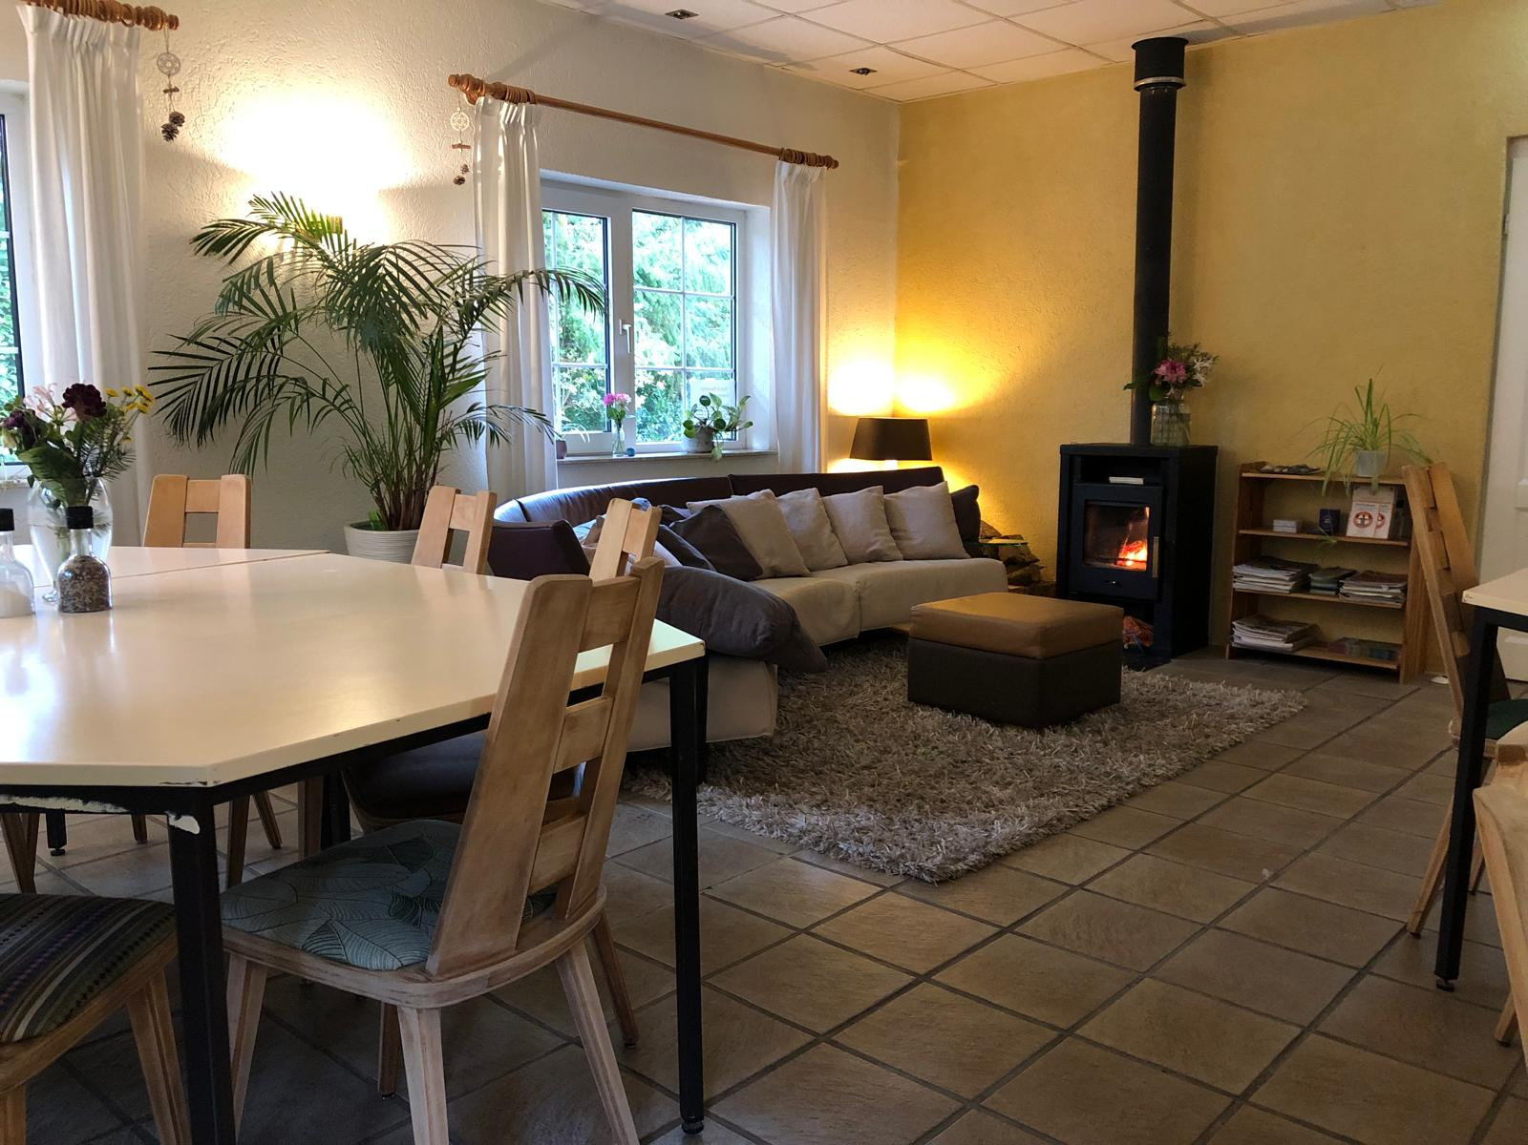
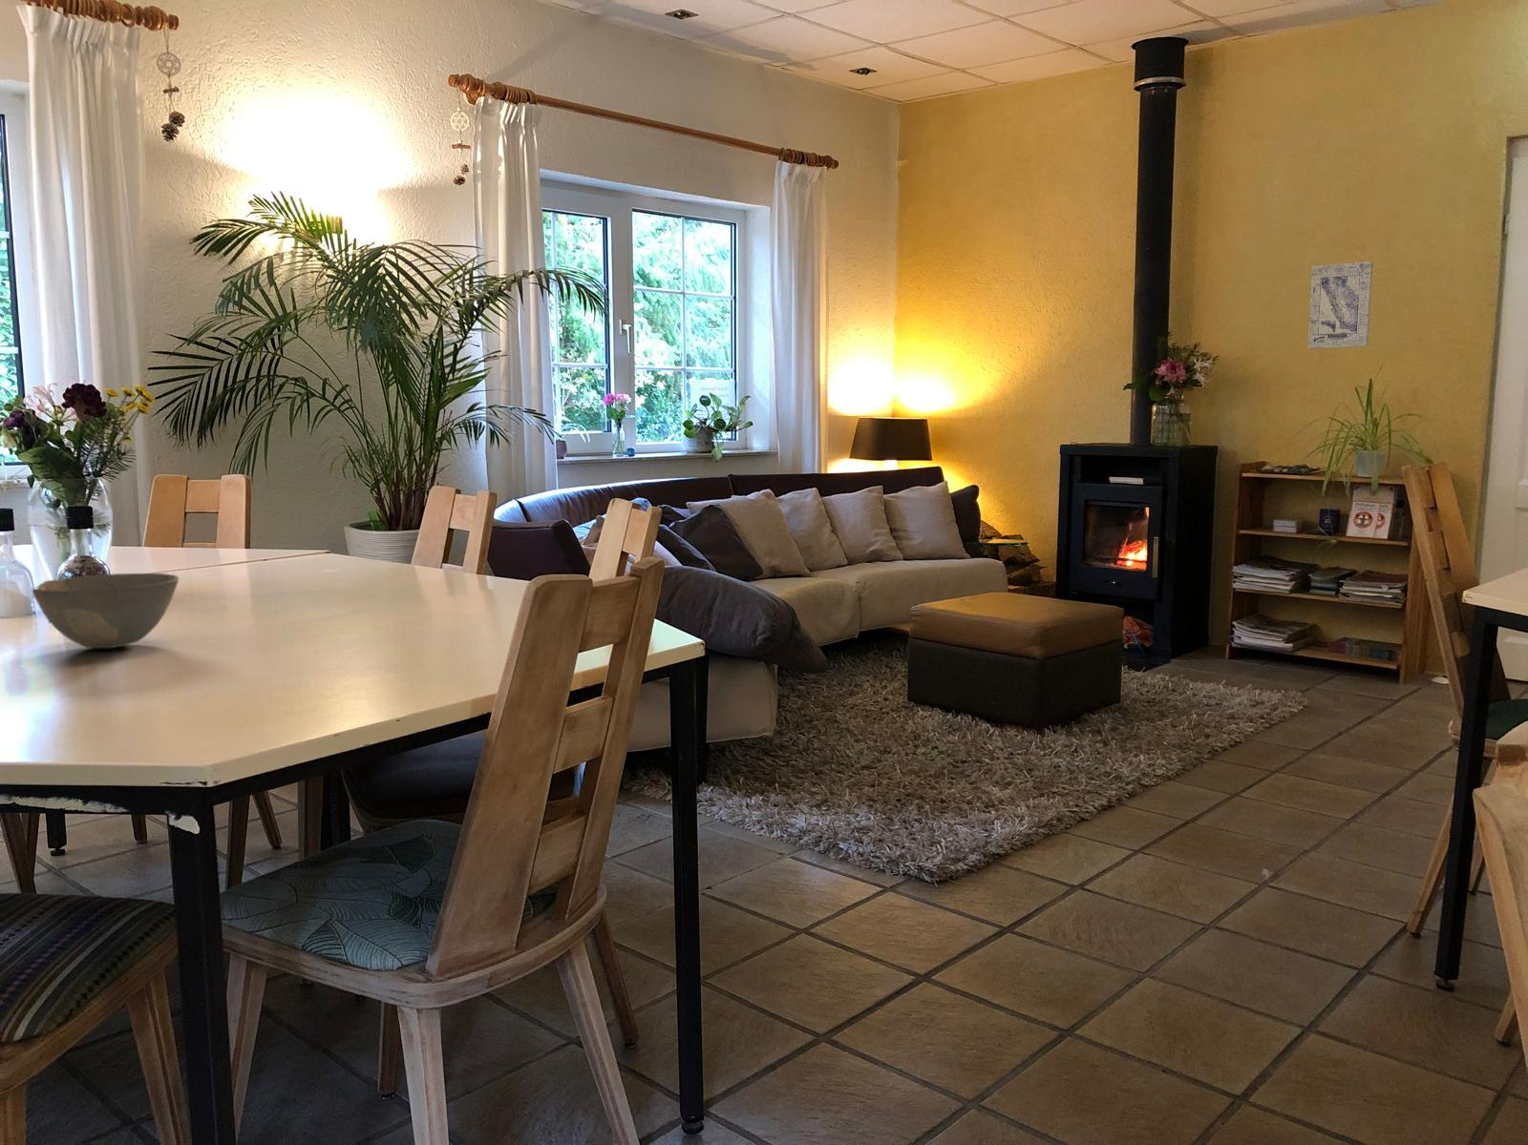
+ bowl [31,572,179,649]
+ wall art [1307,261,1374,349]
